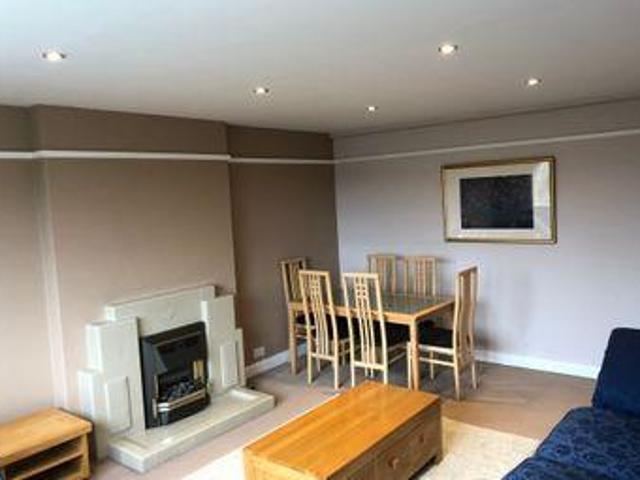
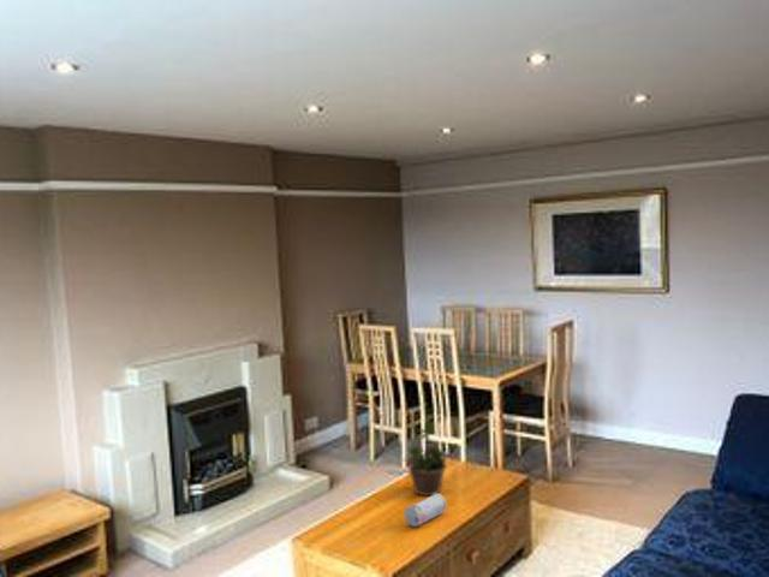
+ potted plant [401,421,448,496]
+ pencil case [404,493,447,528]
